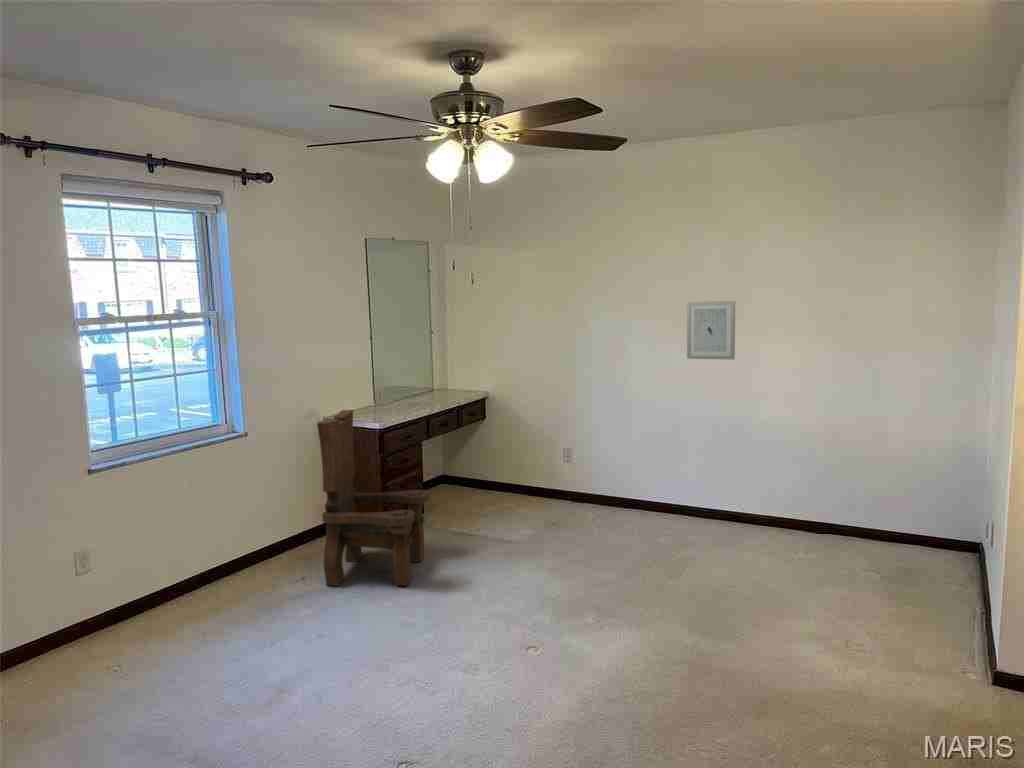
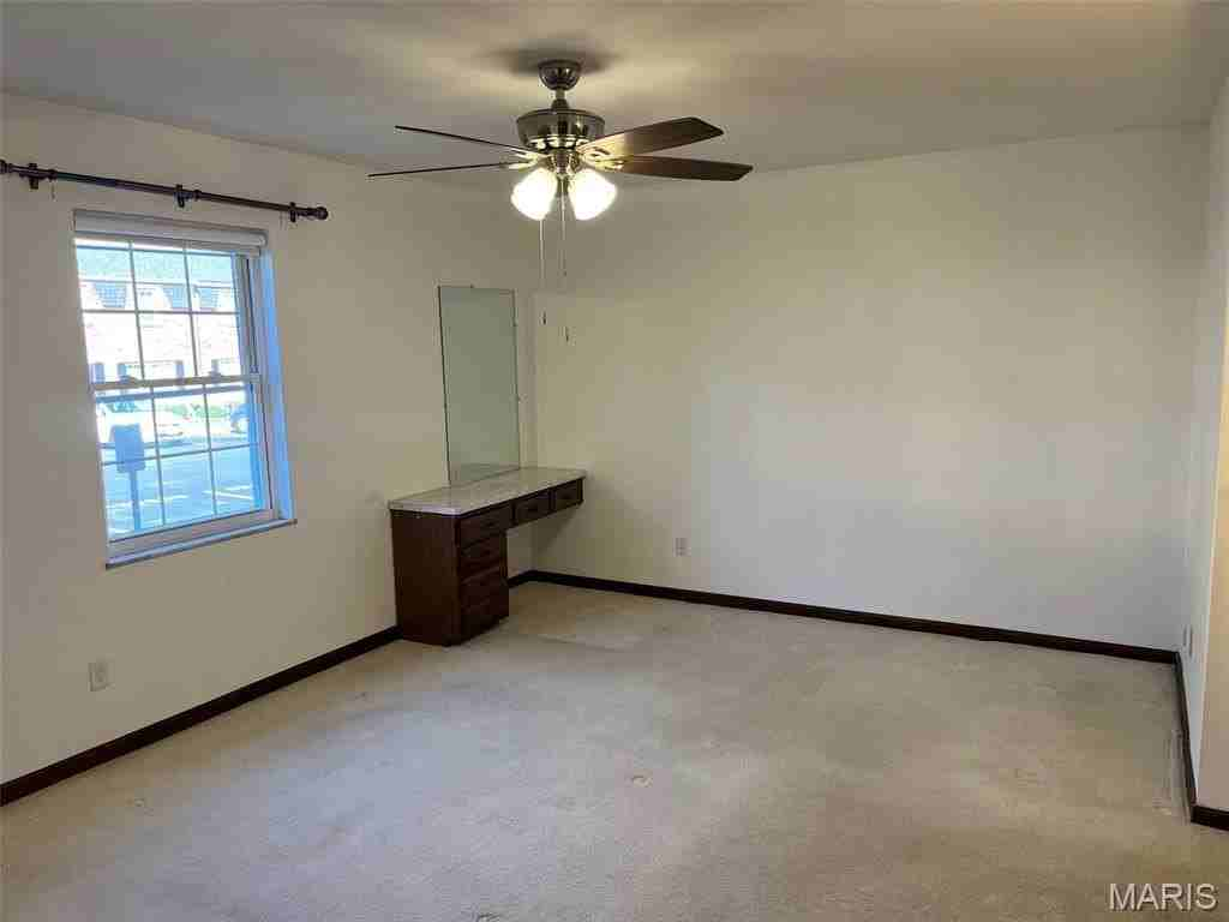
- wall art [686,300,736,361]
- wooden chair [316,409,430,586]
